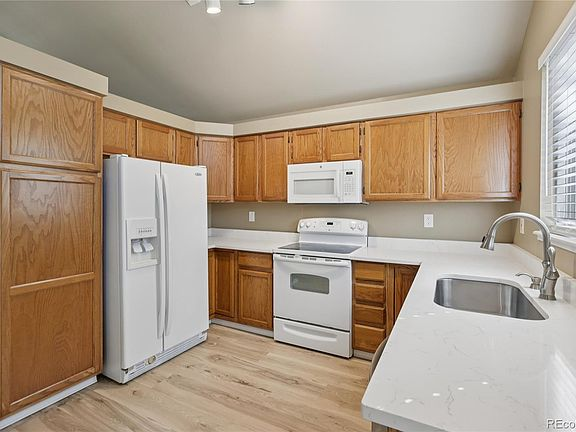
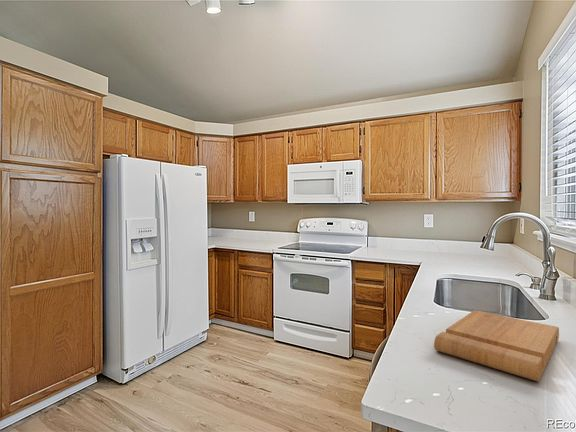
+ cutting board [433,309,560,382]
